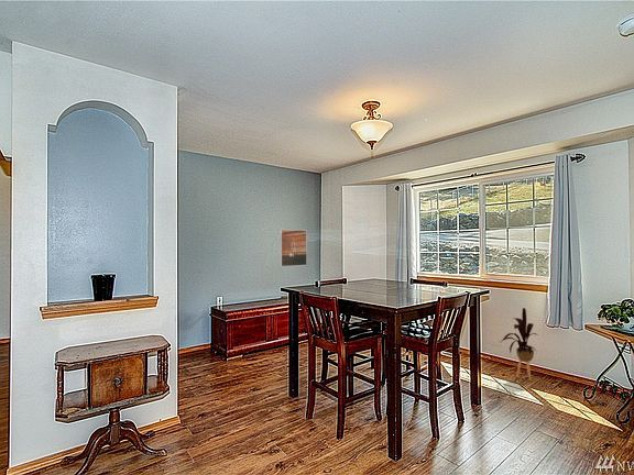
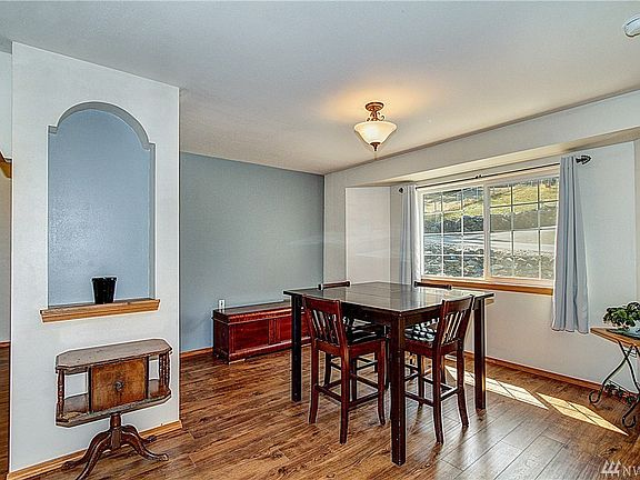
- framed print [280,229,308,267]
- house plant [500,307,539,382]
